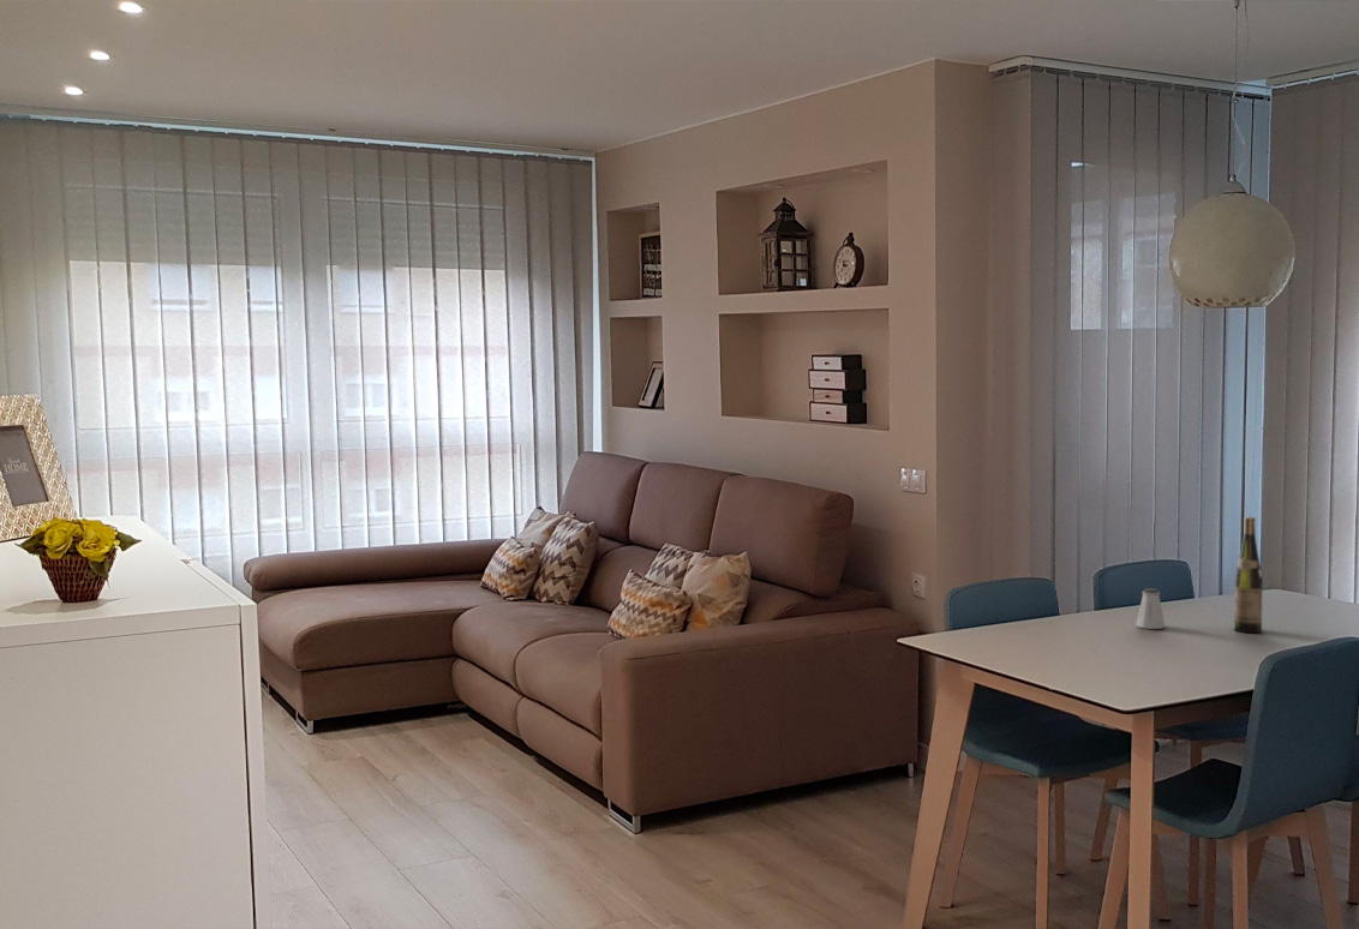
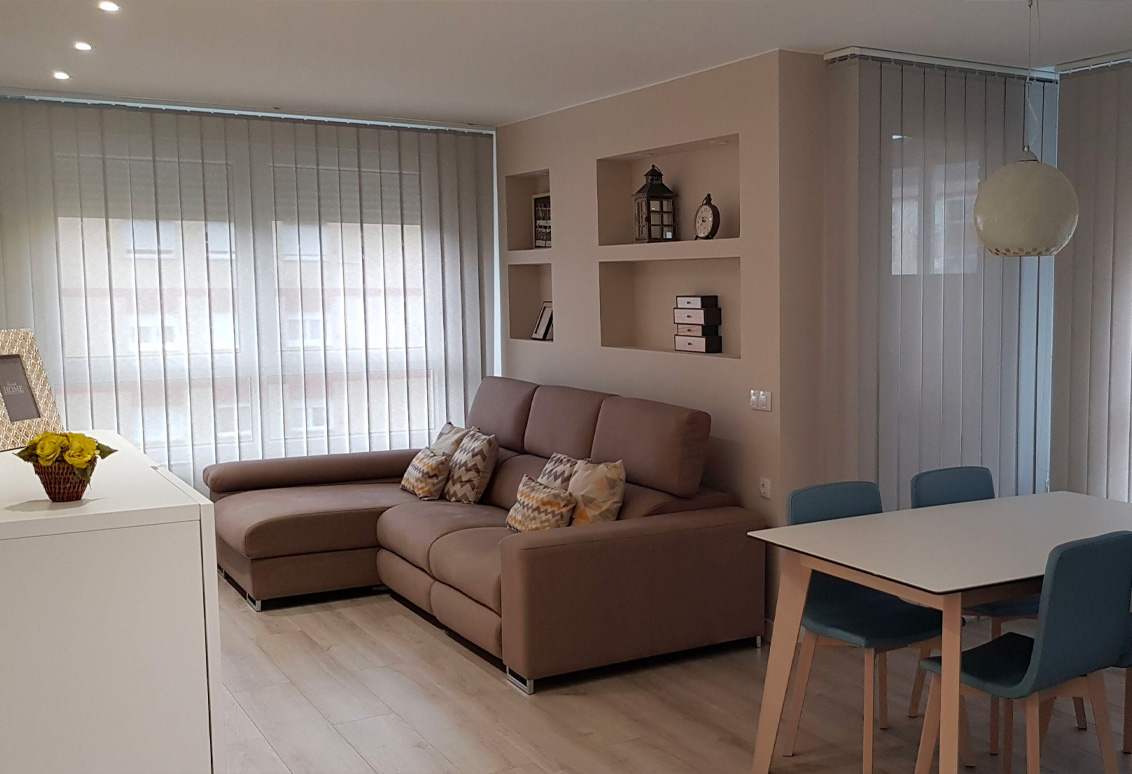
- saltshaker [1136,587,1166,630]
- wine bottle [1233,516,1264,634]
